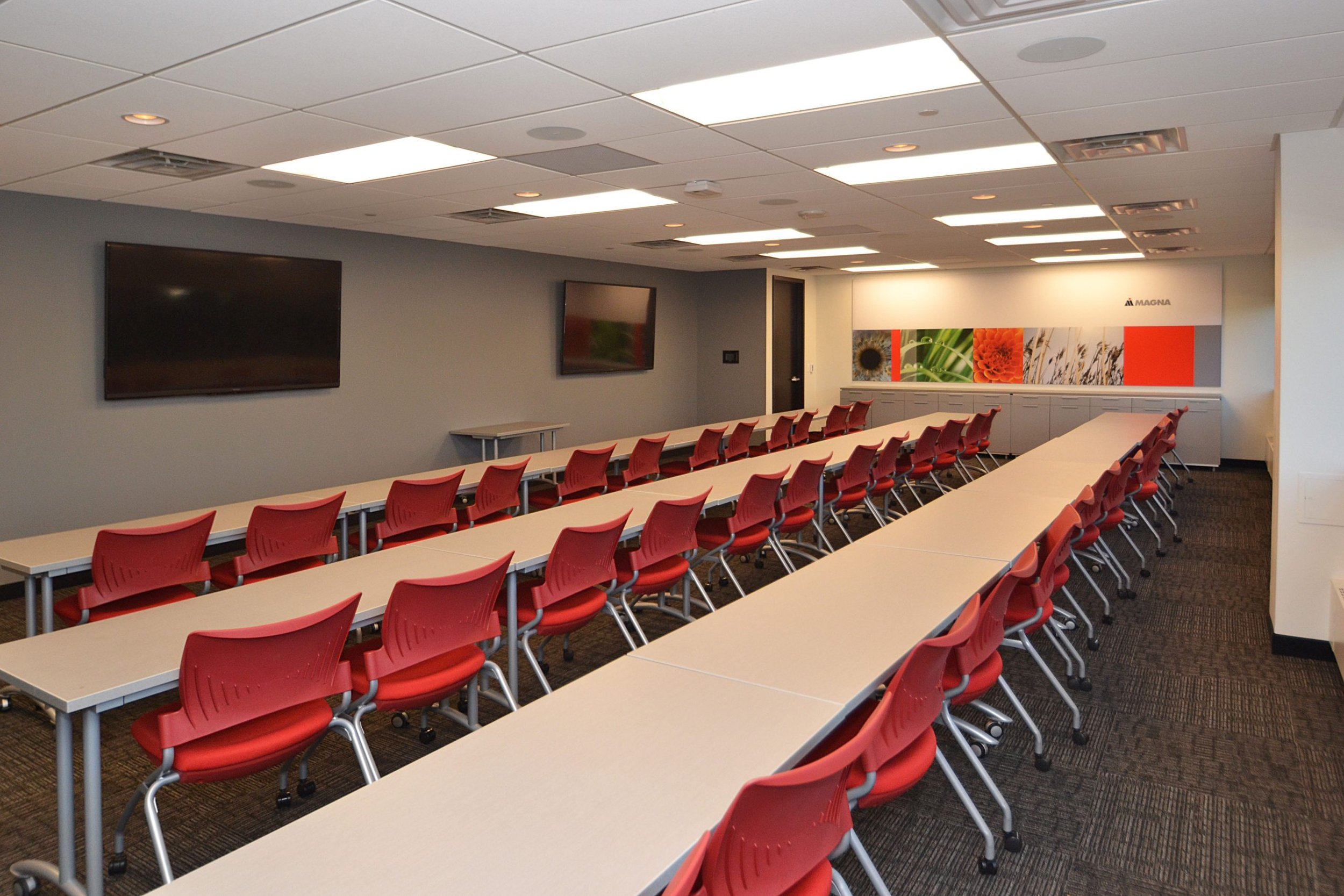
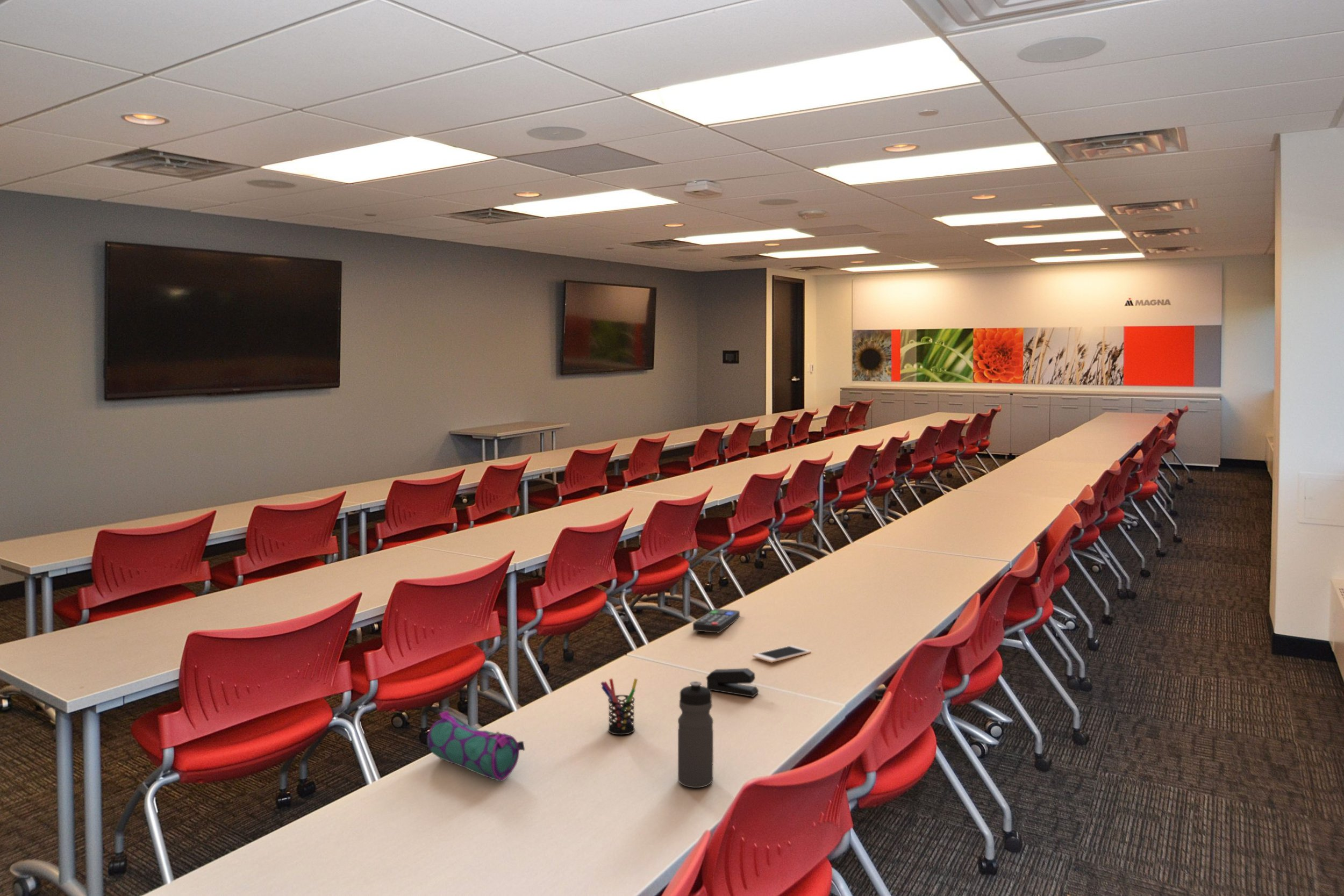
+ pen holder [600,678,638,735]
+ water bottle [677,681,714,789]
+ cell phone [752,645,811,663]
+ pencil case [427,710,525,782]
+ remote control [692,608,740,633]
+ stapler [705,668,759,698]
